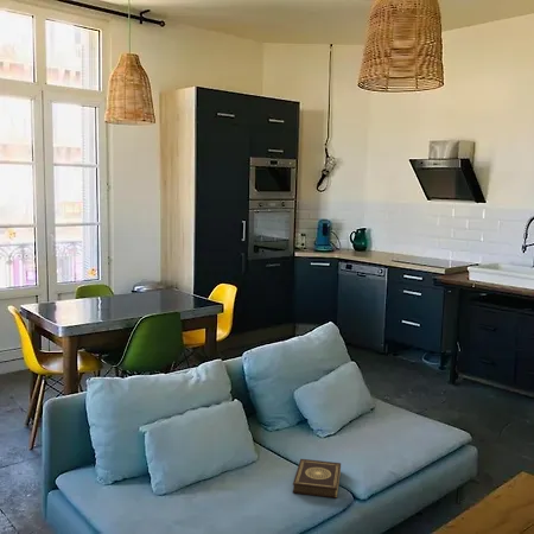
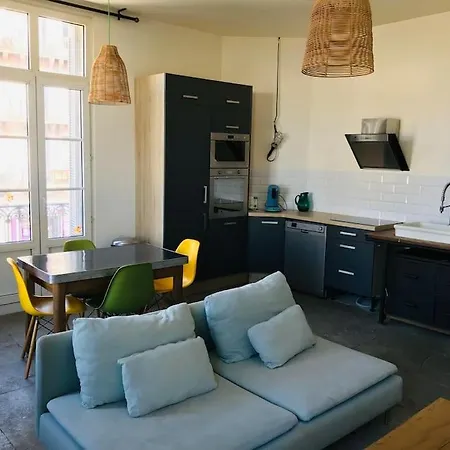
- book [292,458,342,500]
